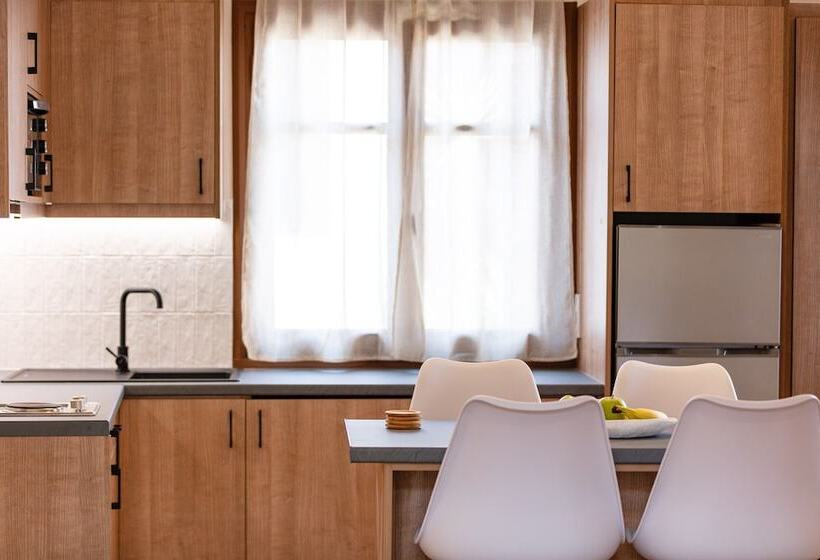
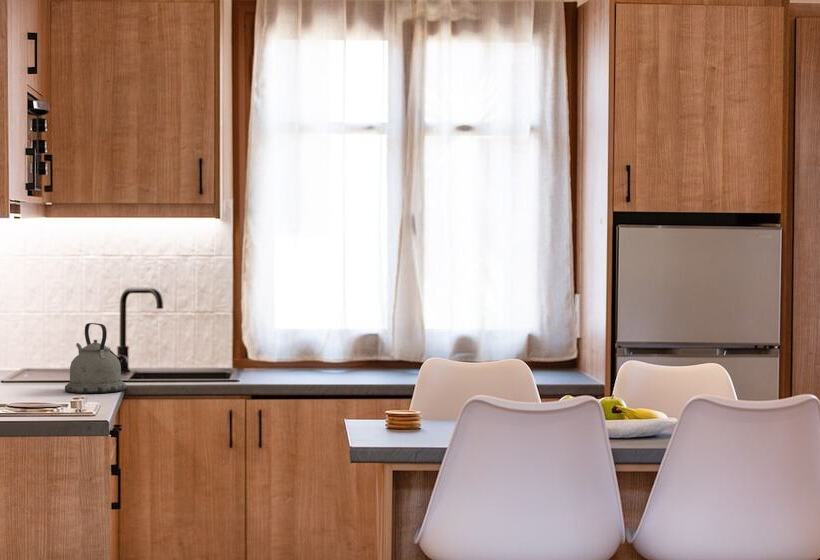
+ kettle [64,322,127,394]
